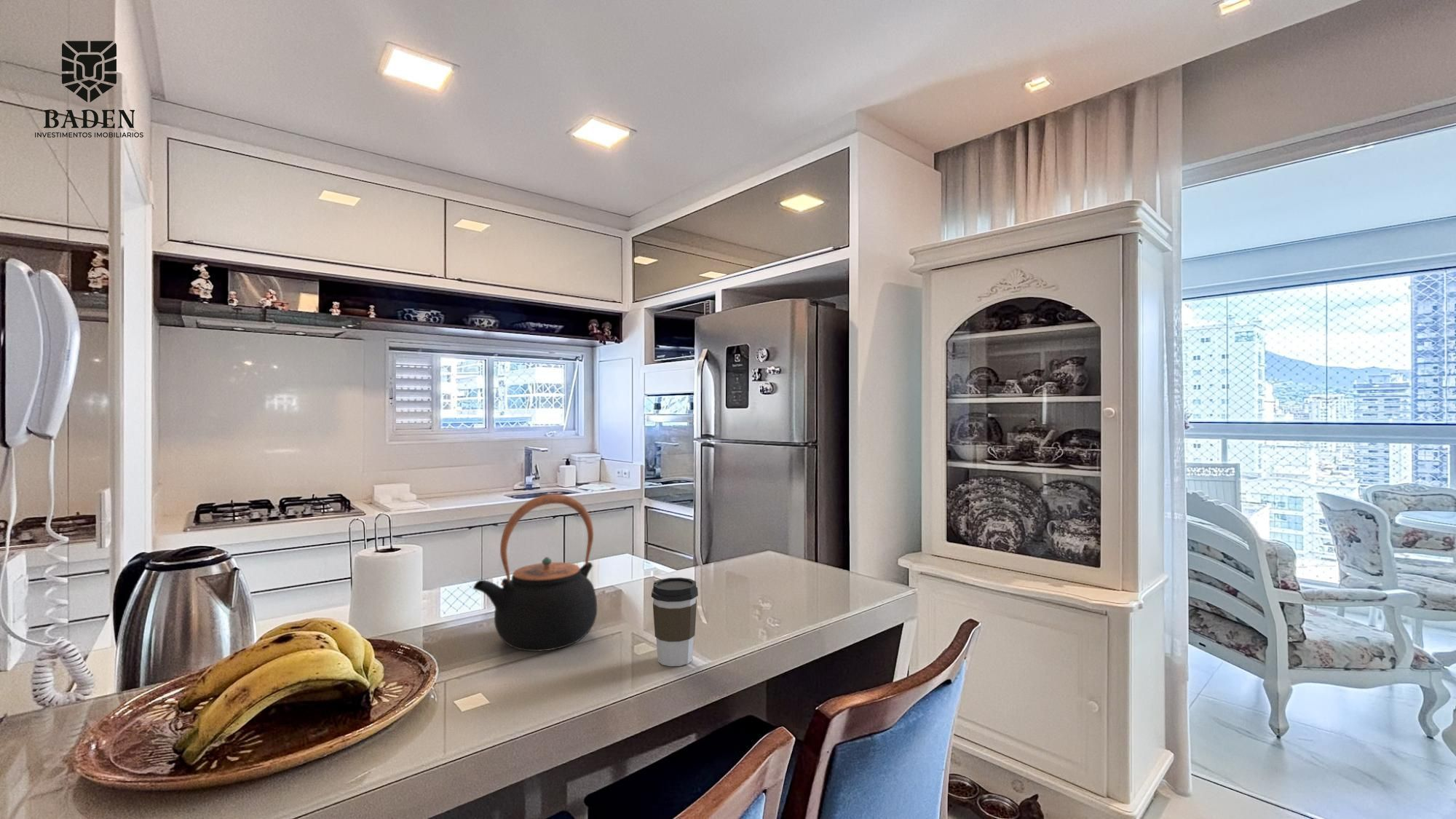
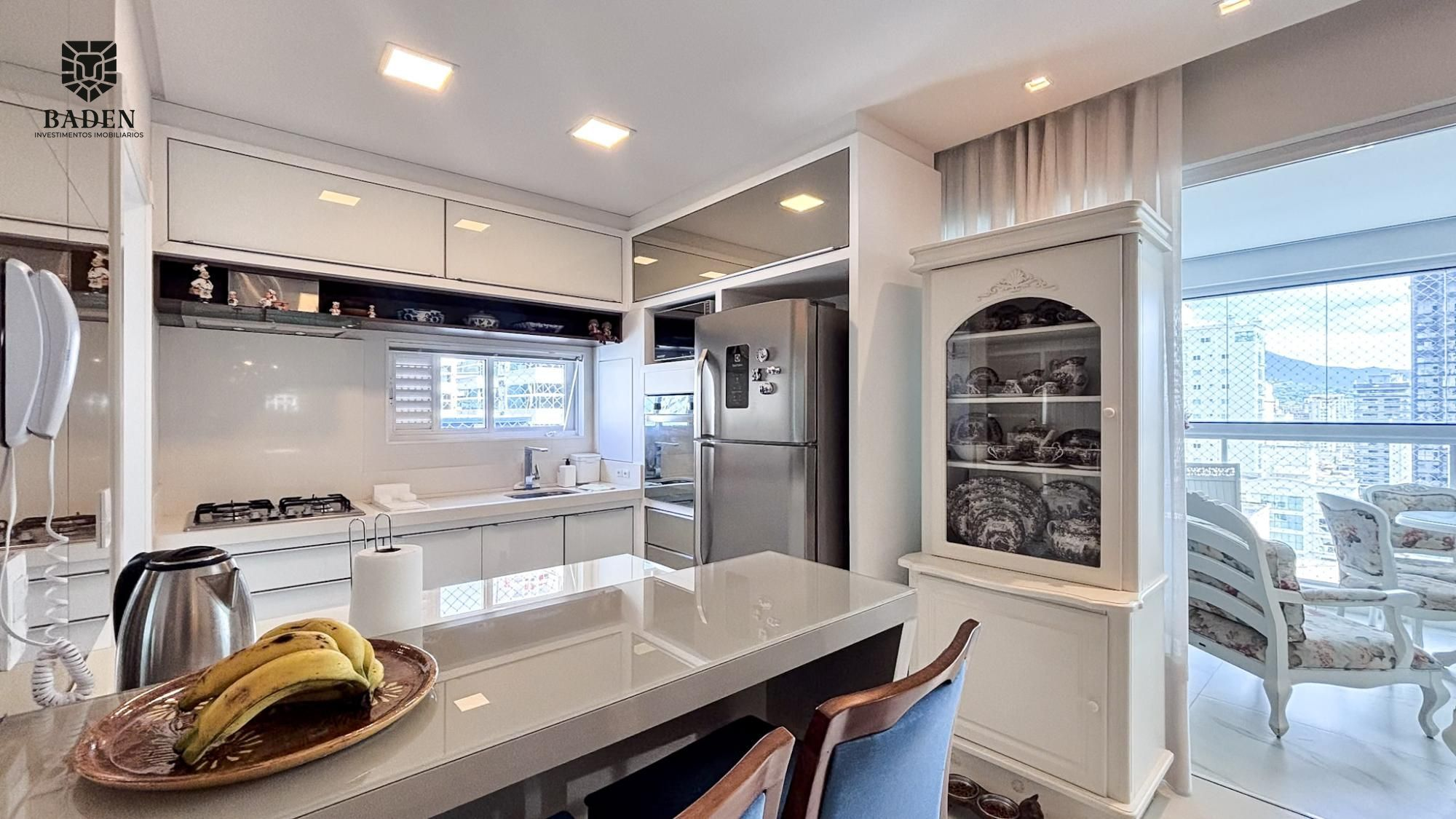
- teapot [472,494,598,652]
- coffee cup [651,577,699,667]
